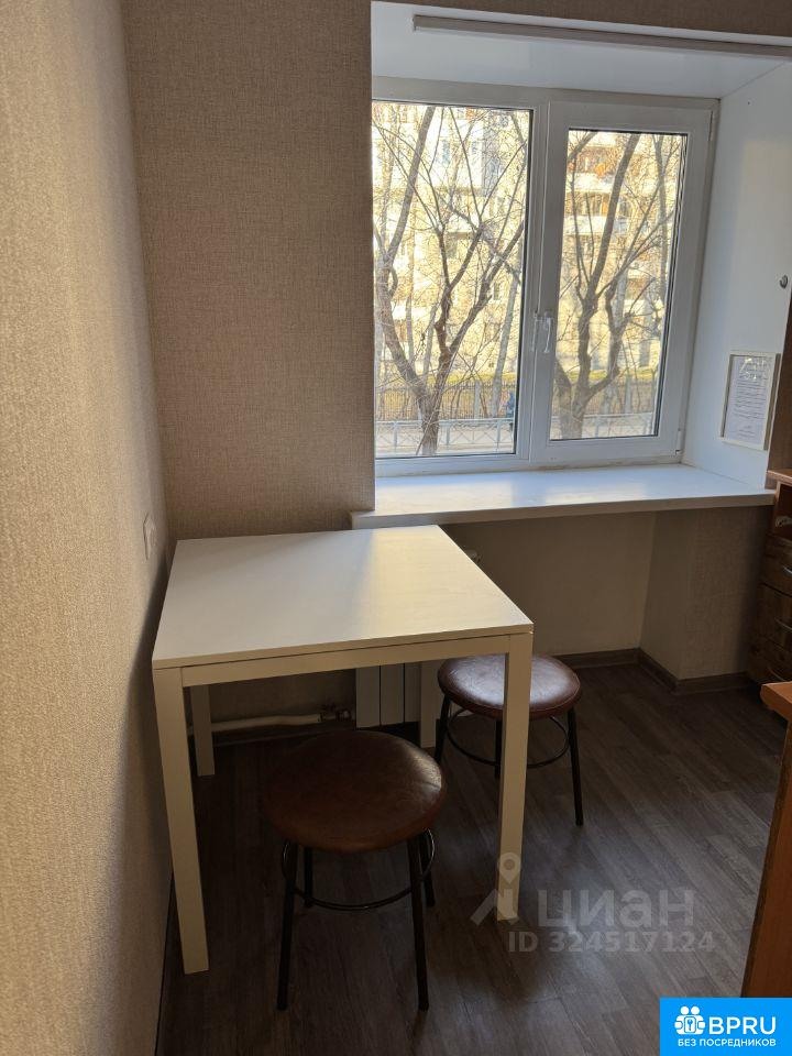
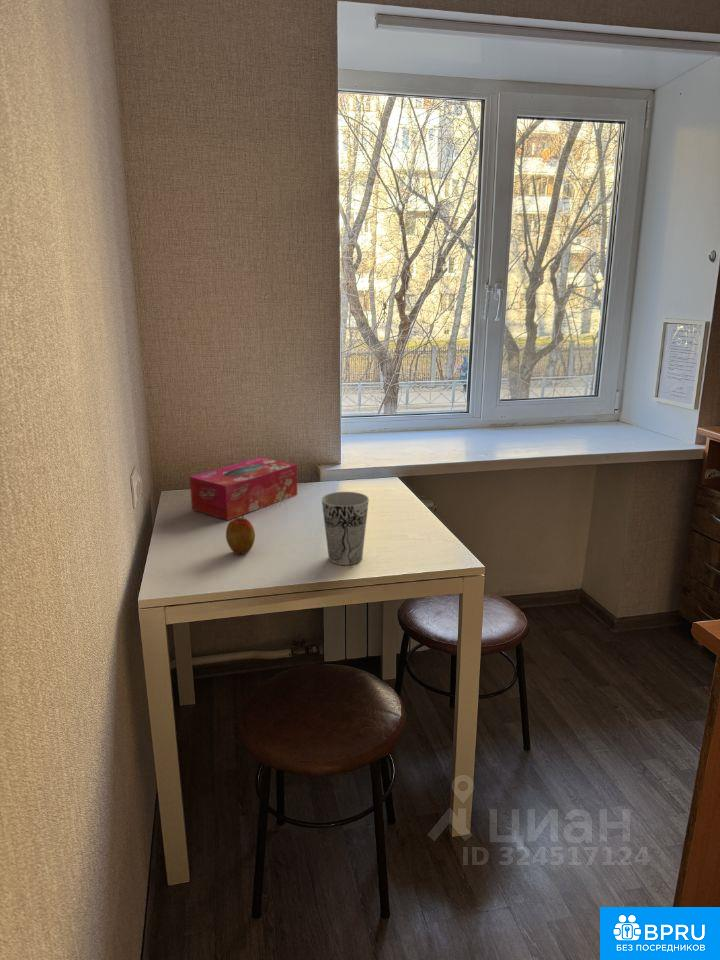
+ apple [225,514,256,555]
+ cup [321,491,370,566]
+ tissue box [189,456,298,521]
